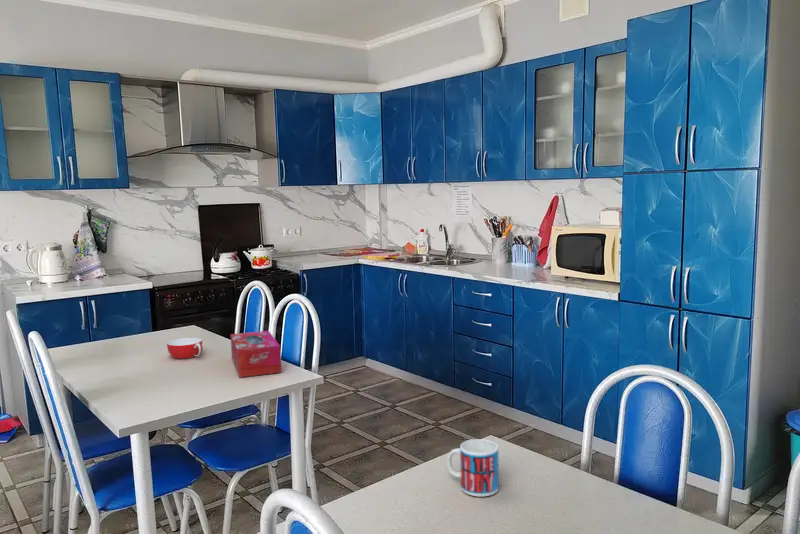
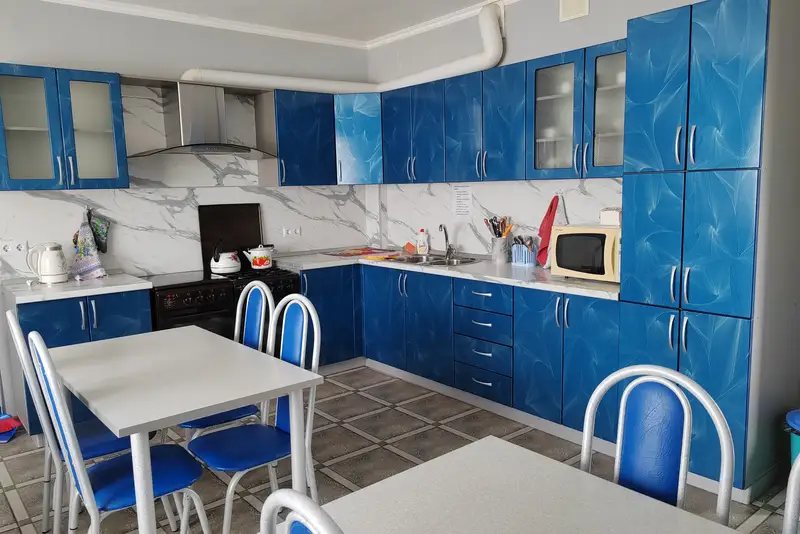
- mug [446,438,500,497]
- bowl [166,337,204,360]
- tissue box [230,330,282,378]
